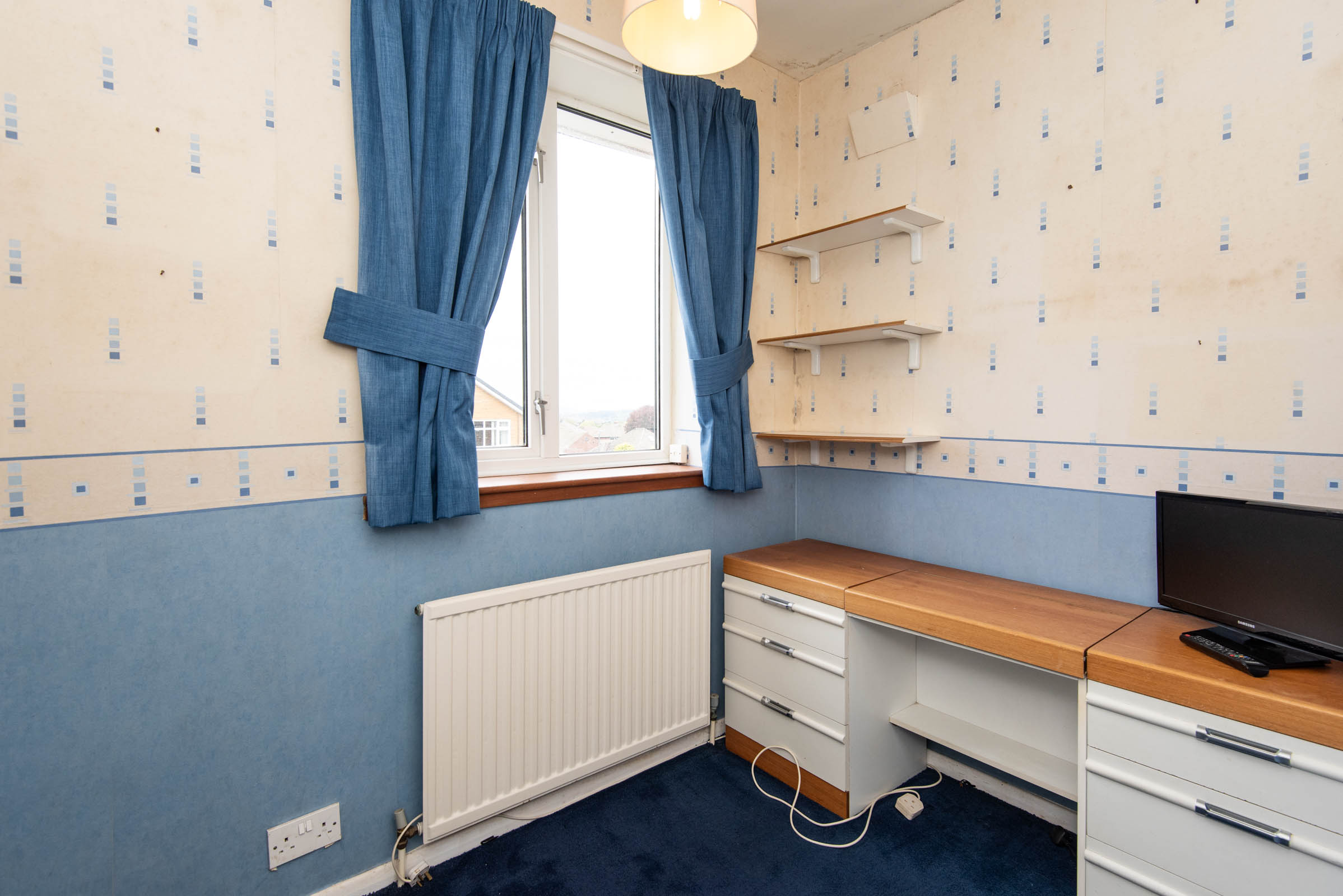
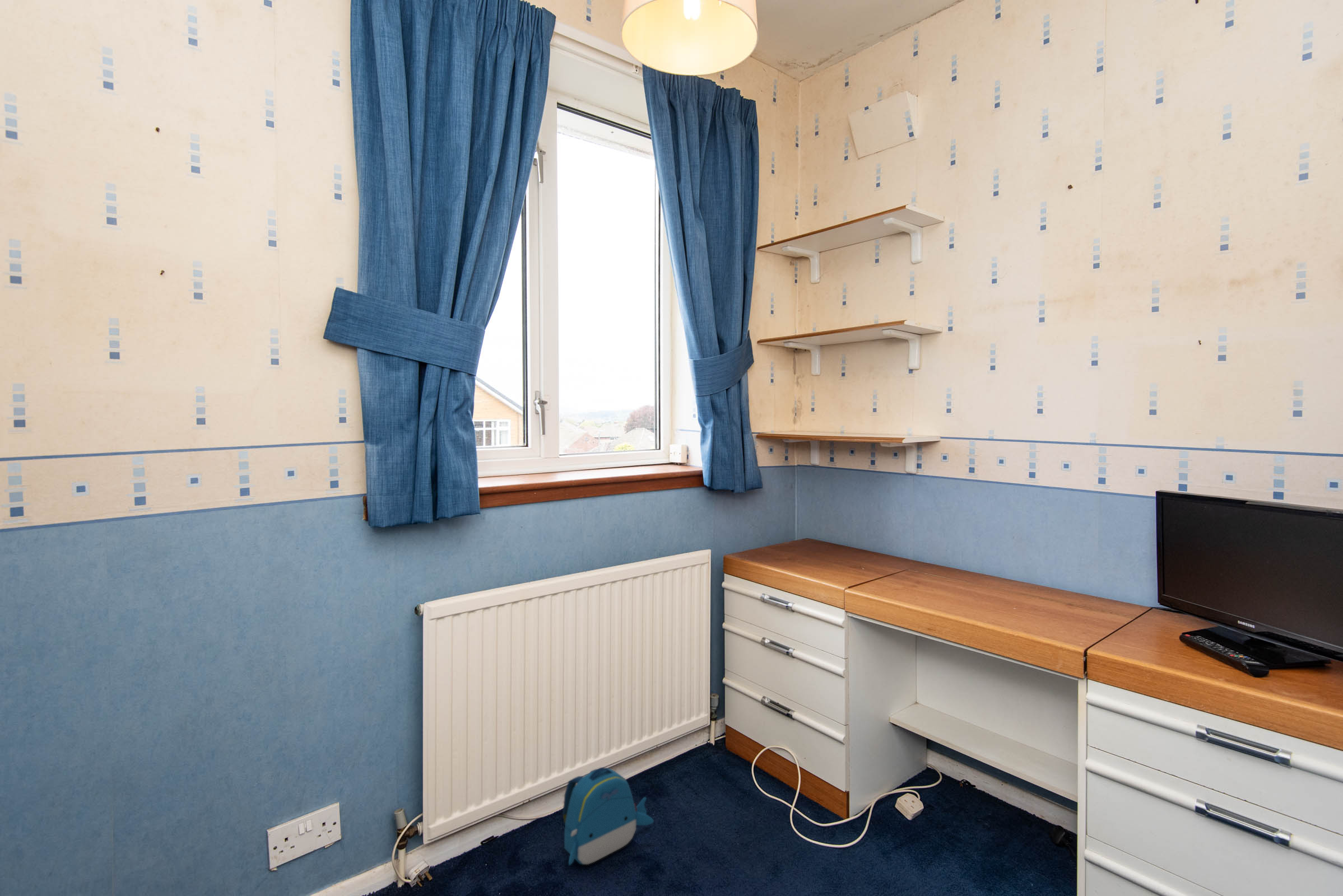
+ backpack [562,767,654,866]
